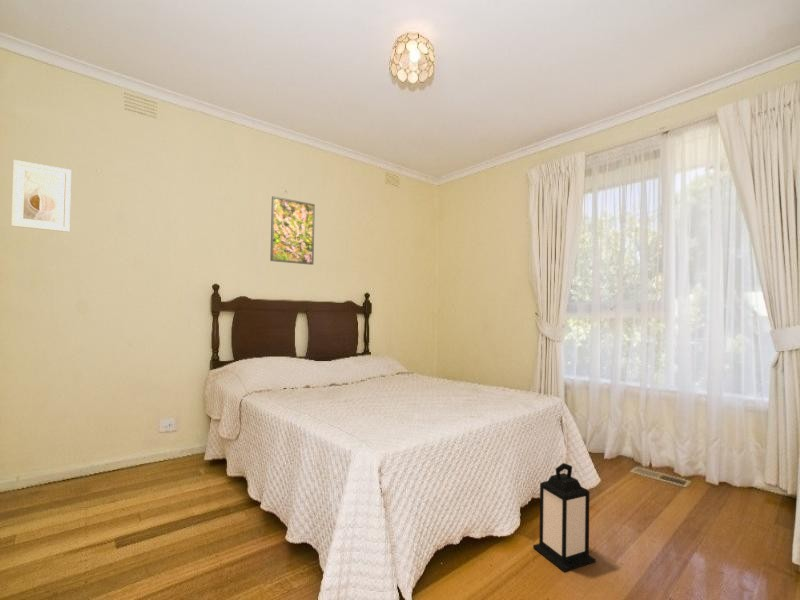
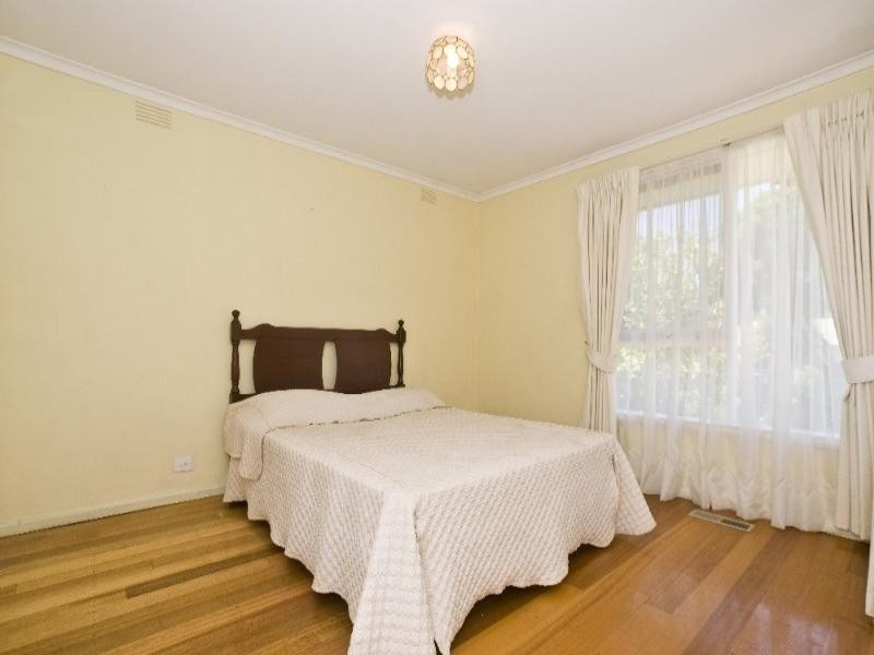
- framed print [10,159,72,233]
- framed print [269,195,316,266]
- lantern [532,462,596,573]
